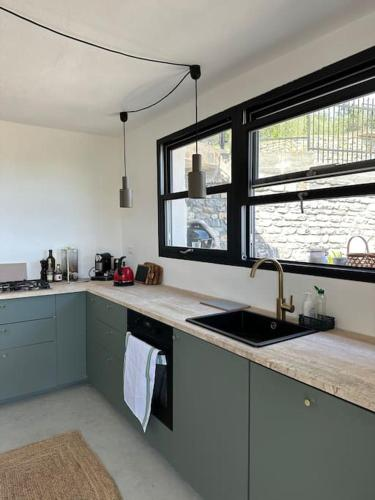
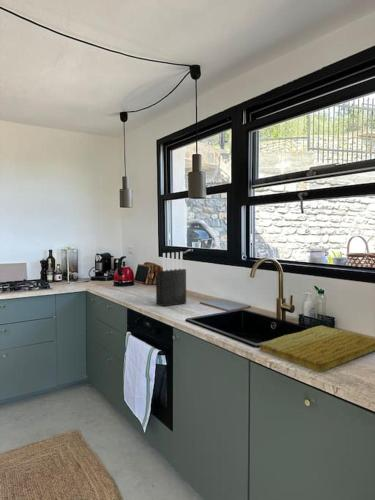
+ knife block [155,251,187,307]
+ cutting board [259,325,375,374]
